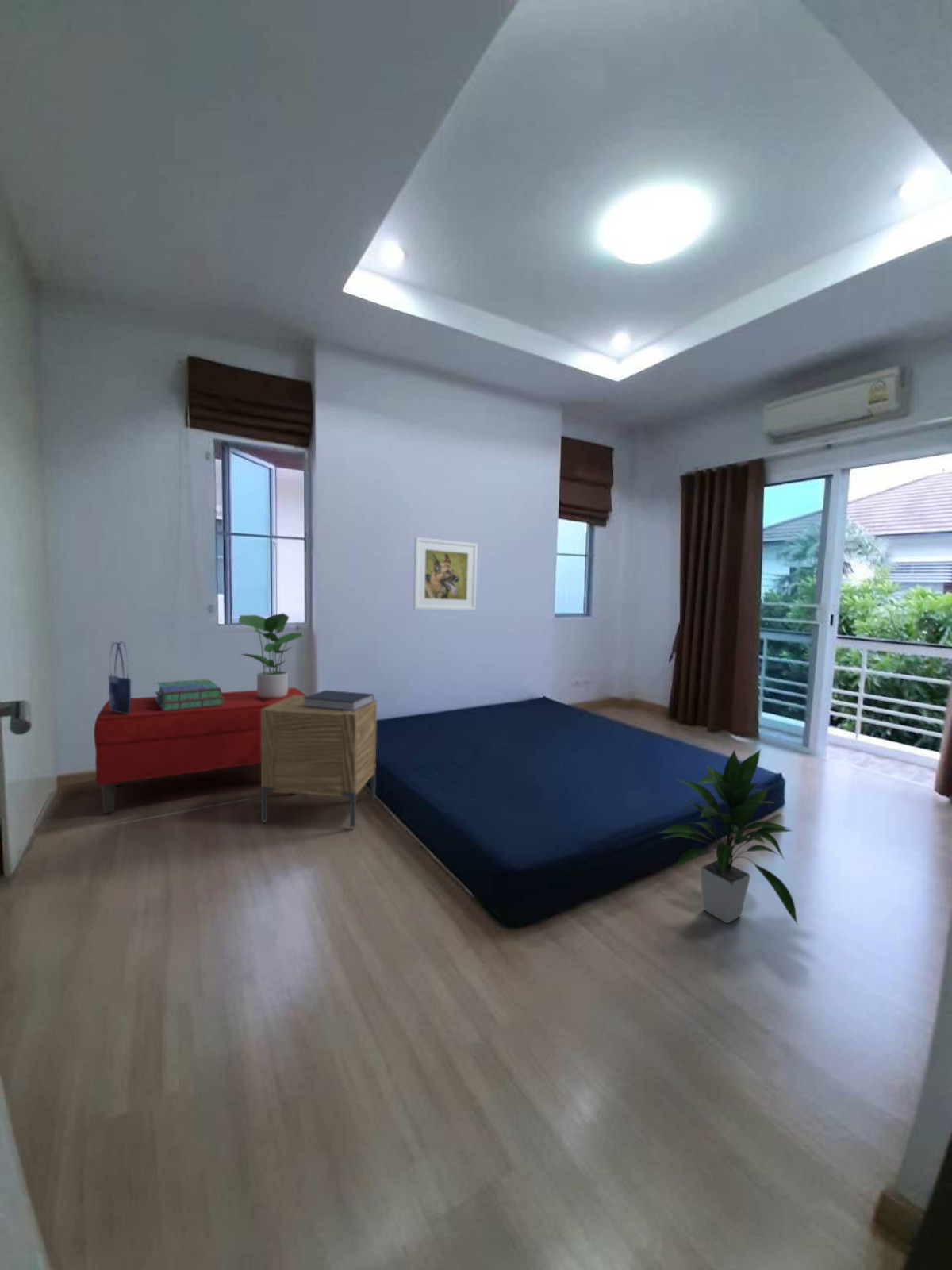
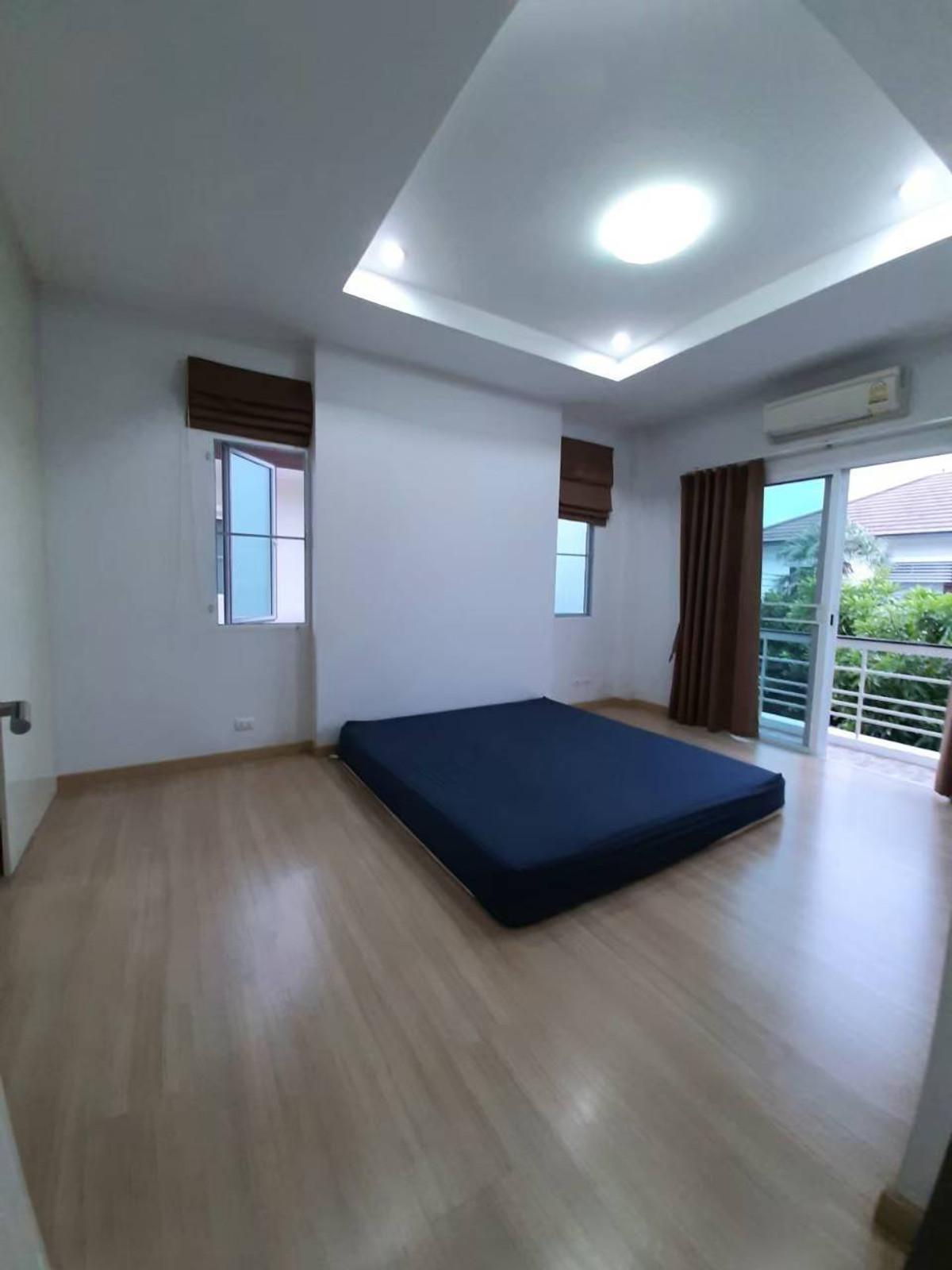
- book [303,689,375,711]
- potted plant [237,612,303,698]
- indoor plant [658,749,799,926]
- nightstand [260,695,378,829]
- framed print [413,537,478,611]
- shopping bag [108,641,132,714]
- stack of books [154,679,225,710]
- bench [93,687,307,814]
